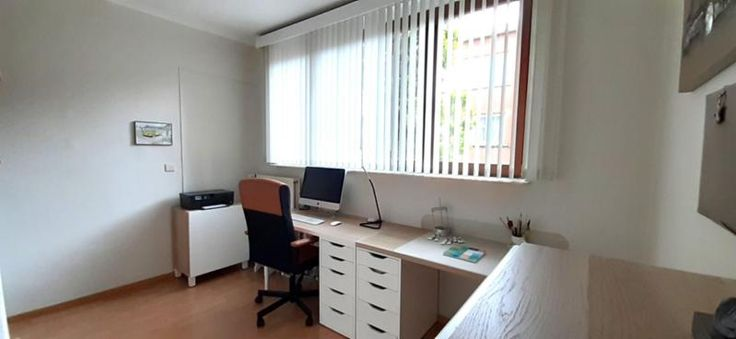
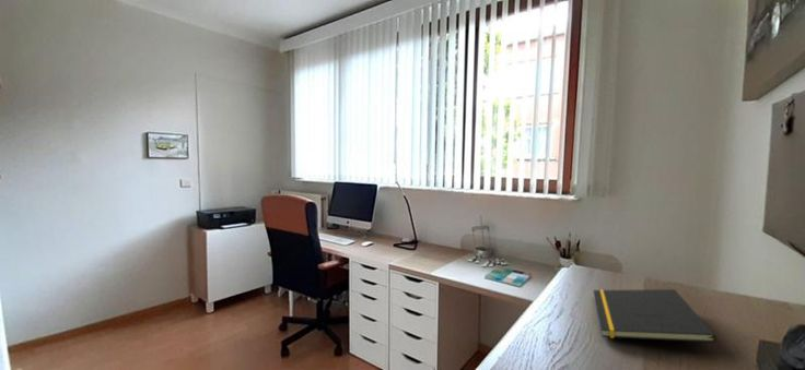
+ notepad [593,288,718,344]
